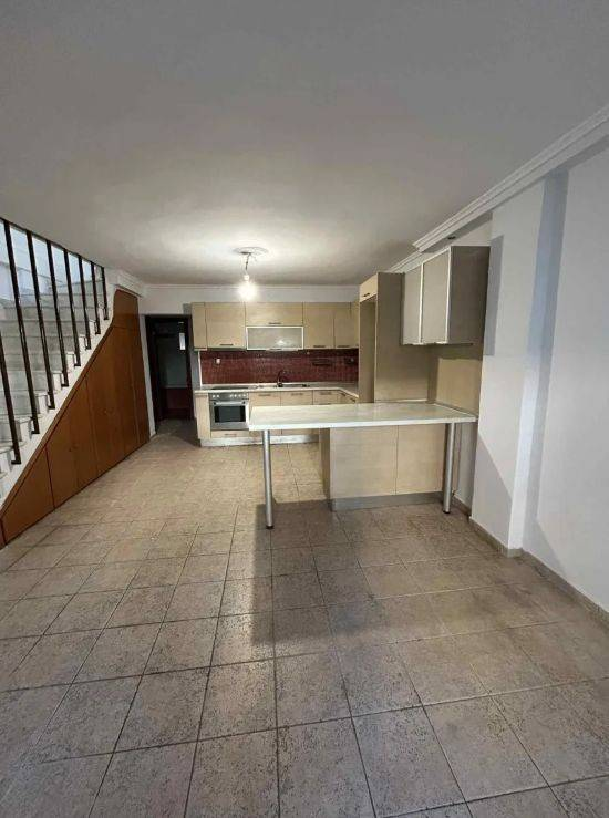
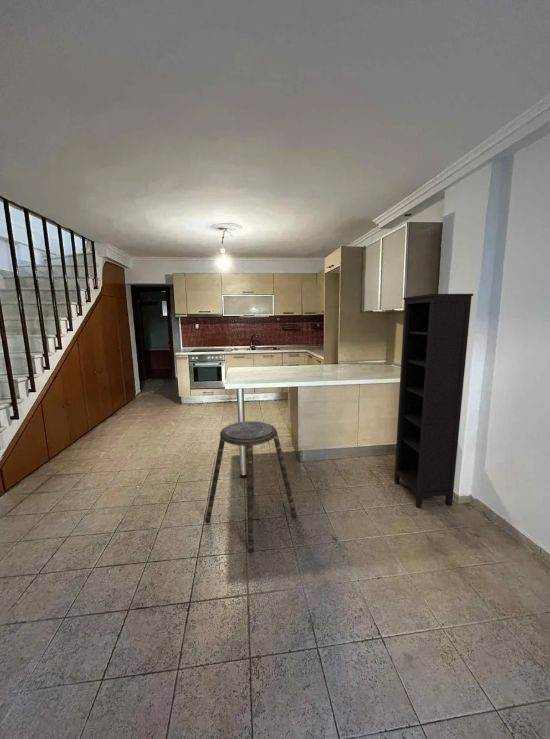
+ bookcase [393,293,474,509]
+ stool [204,420,298,553]
